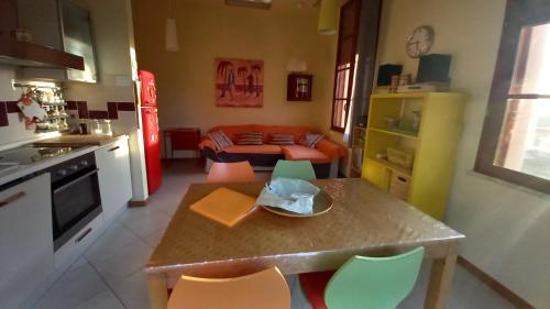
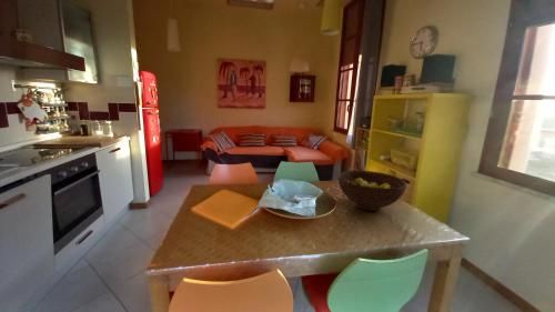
+ fruit bowl [336,170,407,212]
